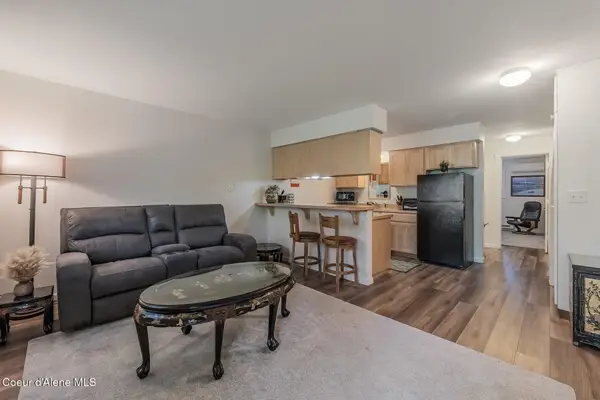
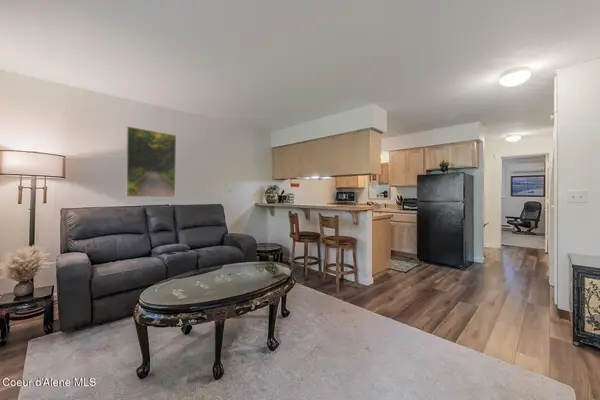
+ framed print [125,125,177,199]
